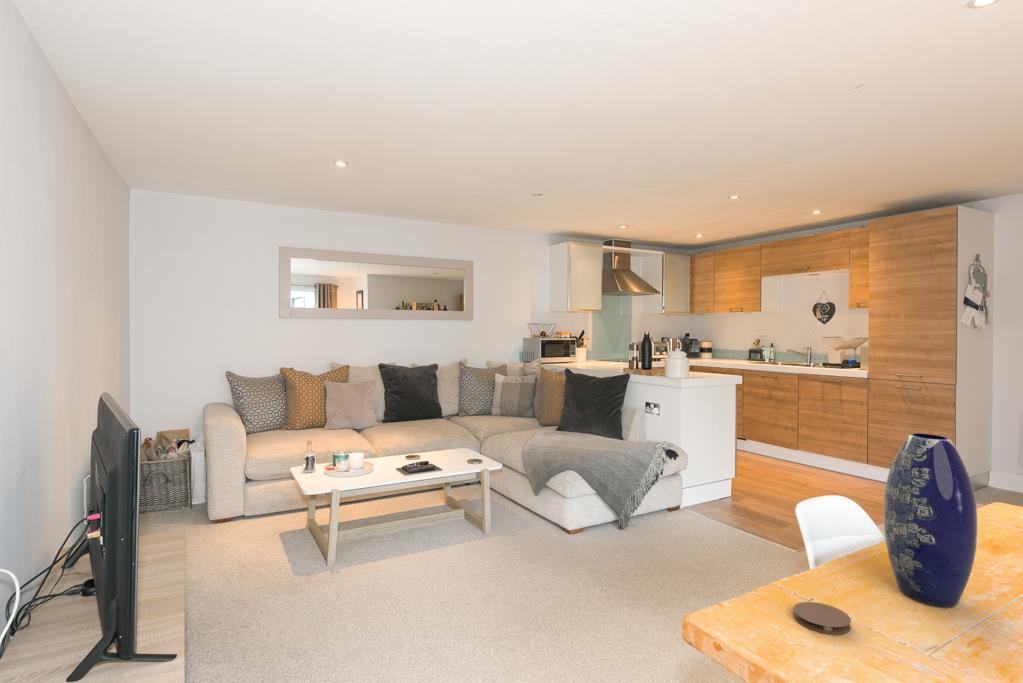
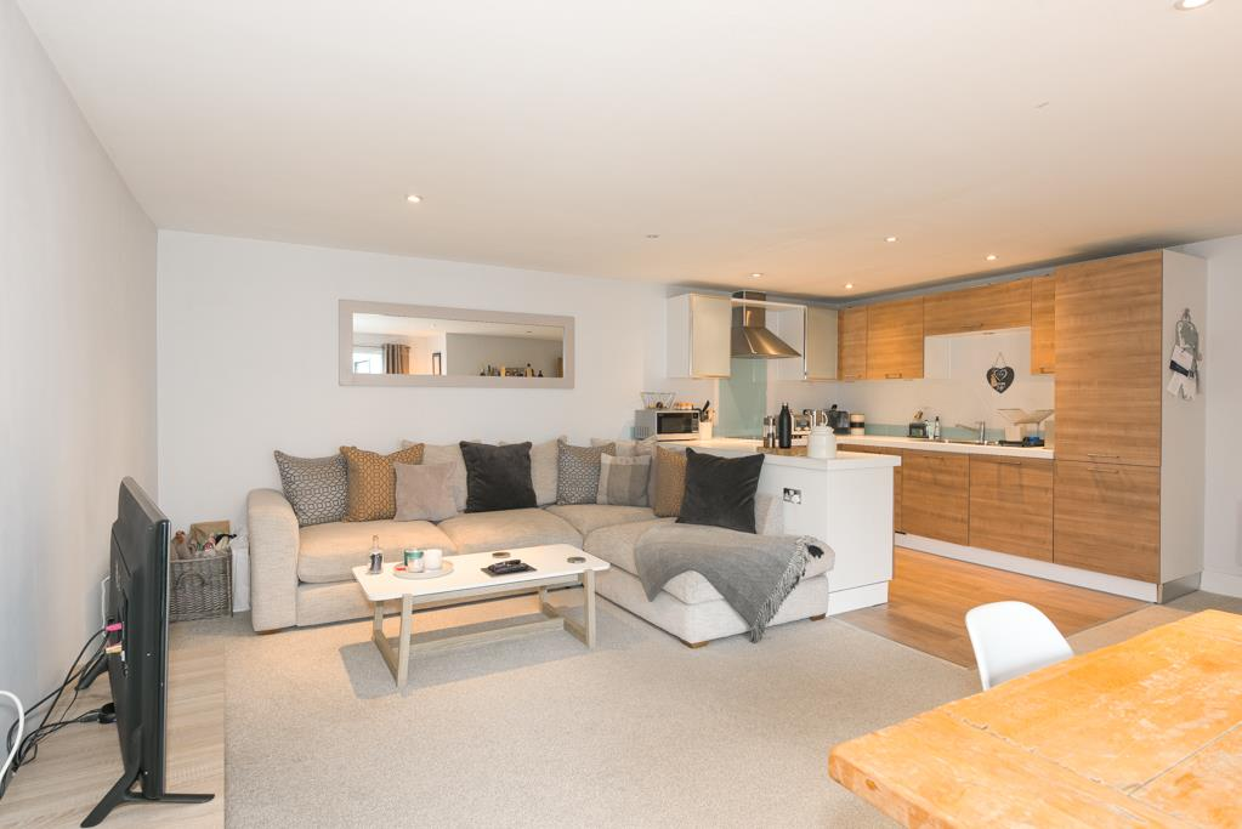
- vase [883,433,978,608]
- coaster [793,601,852,635]
